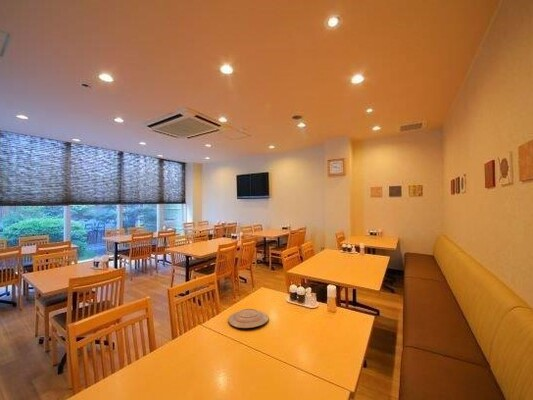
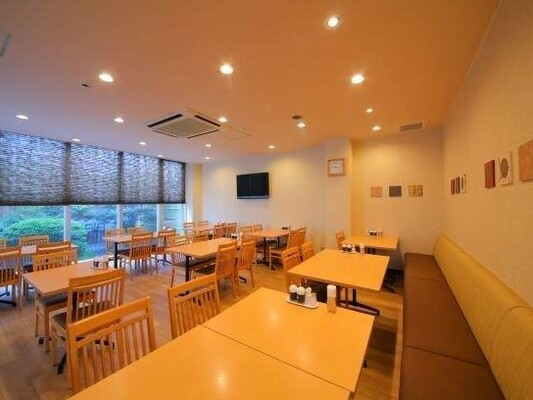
- plate [227,308,269,329]
